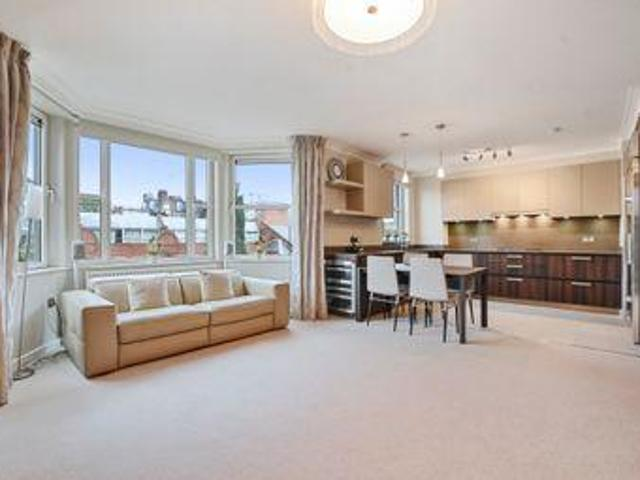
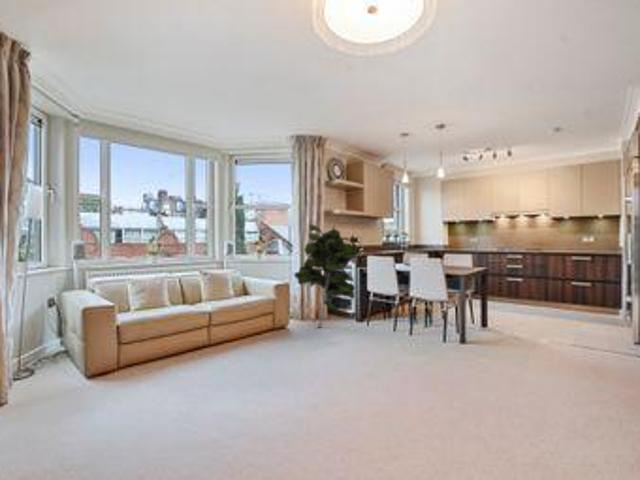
+ indoor plant [293,223,359,329]
